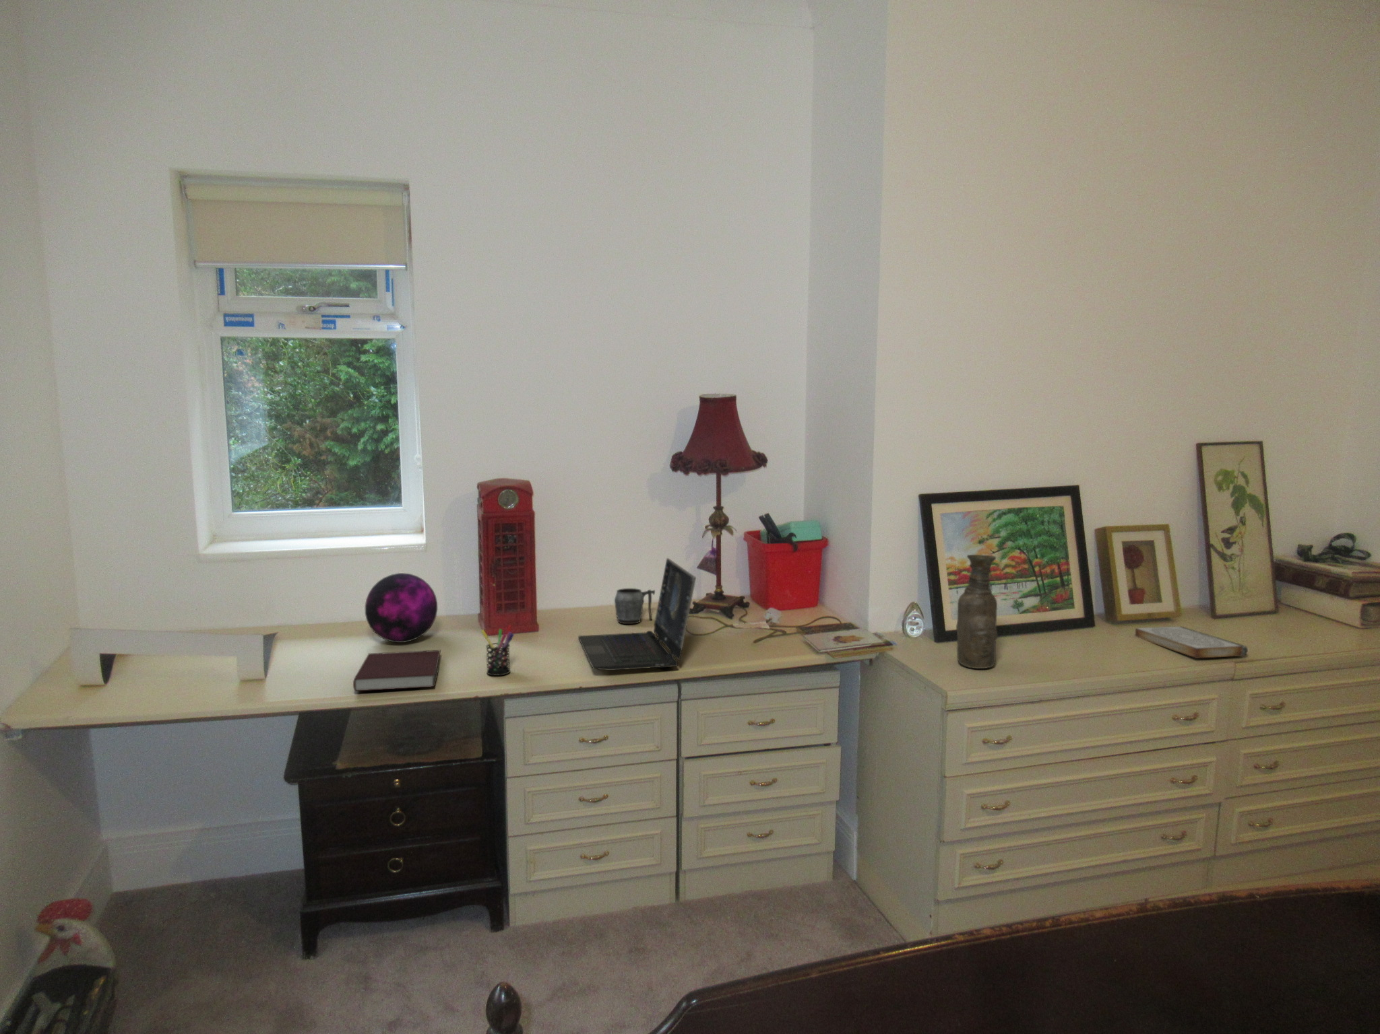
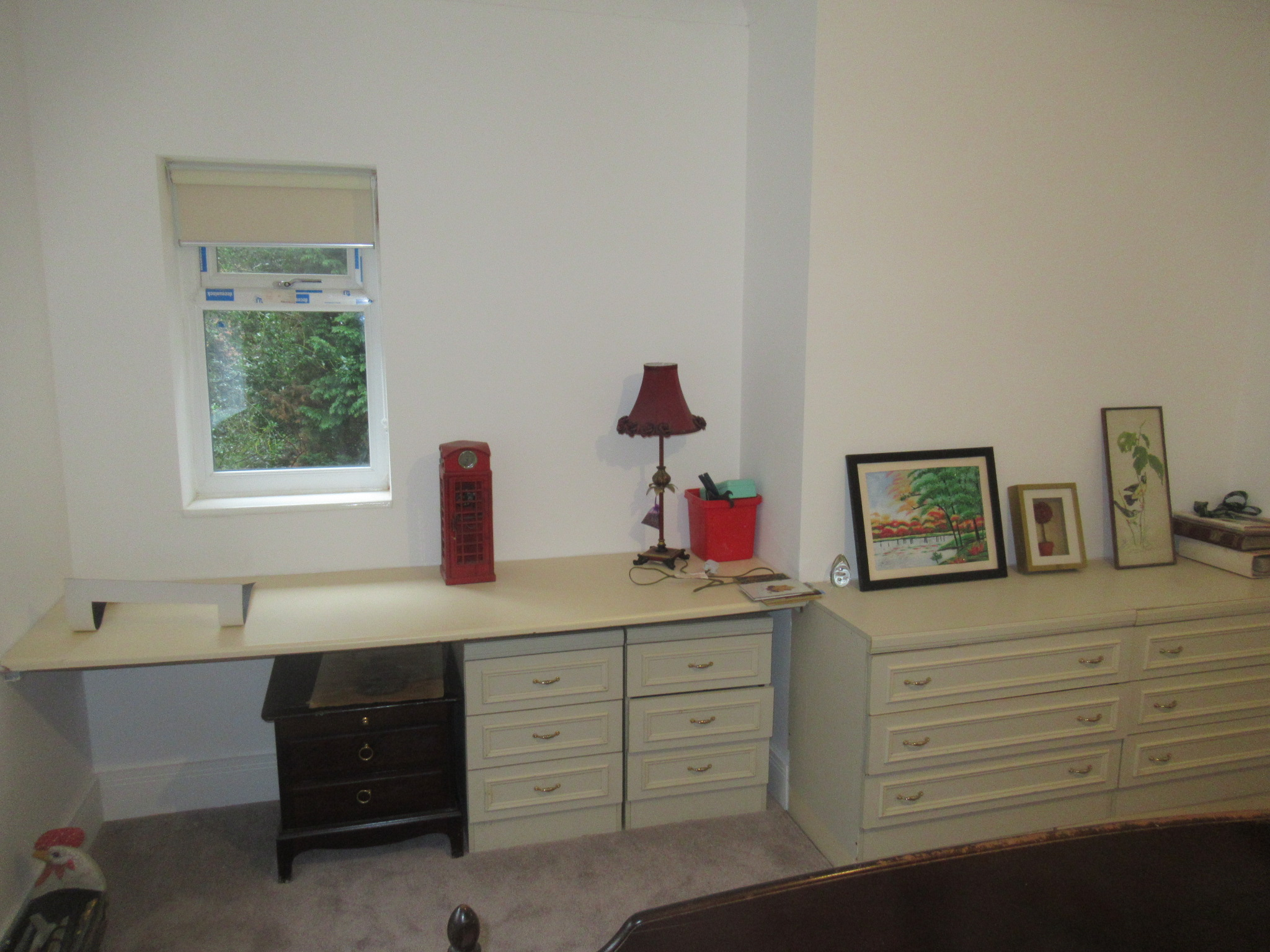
- decorative orb [364,572,438,644]
- pen holder [480,625,515,677]
- vase [955,554,998,669]
- mug [614,588,655,625]
- notebook [352,650,441,692]
- book [1134,626,1249,659]
- laptop [577,557,697,671]
